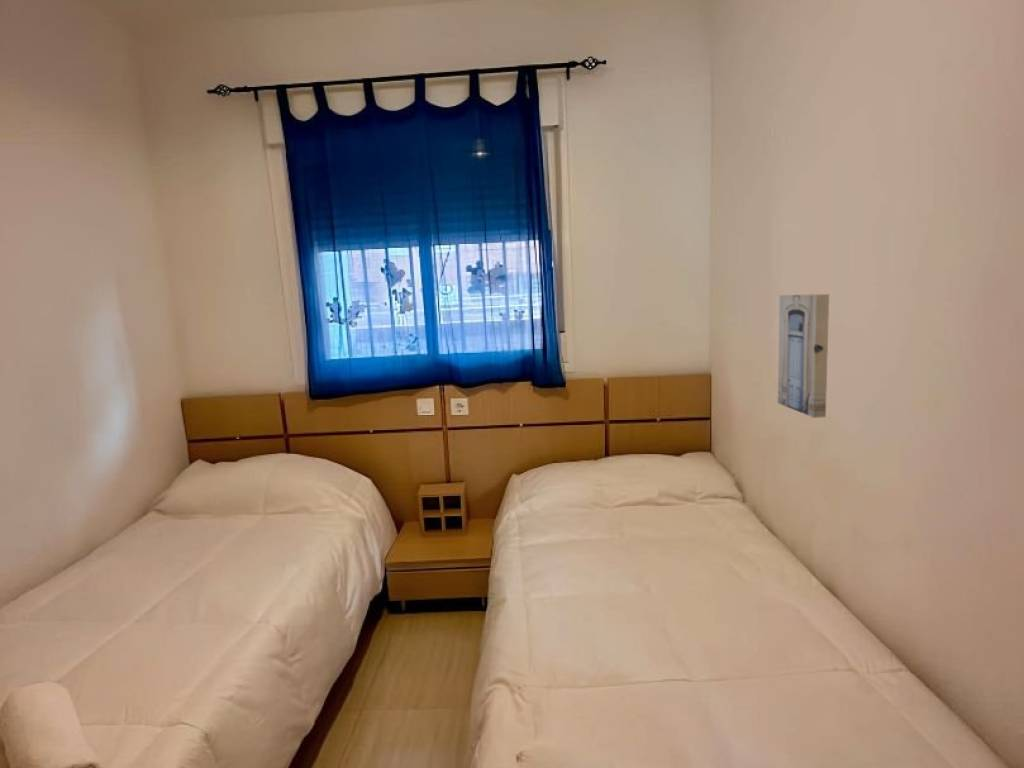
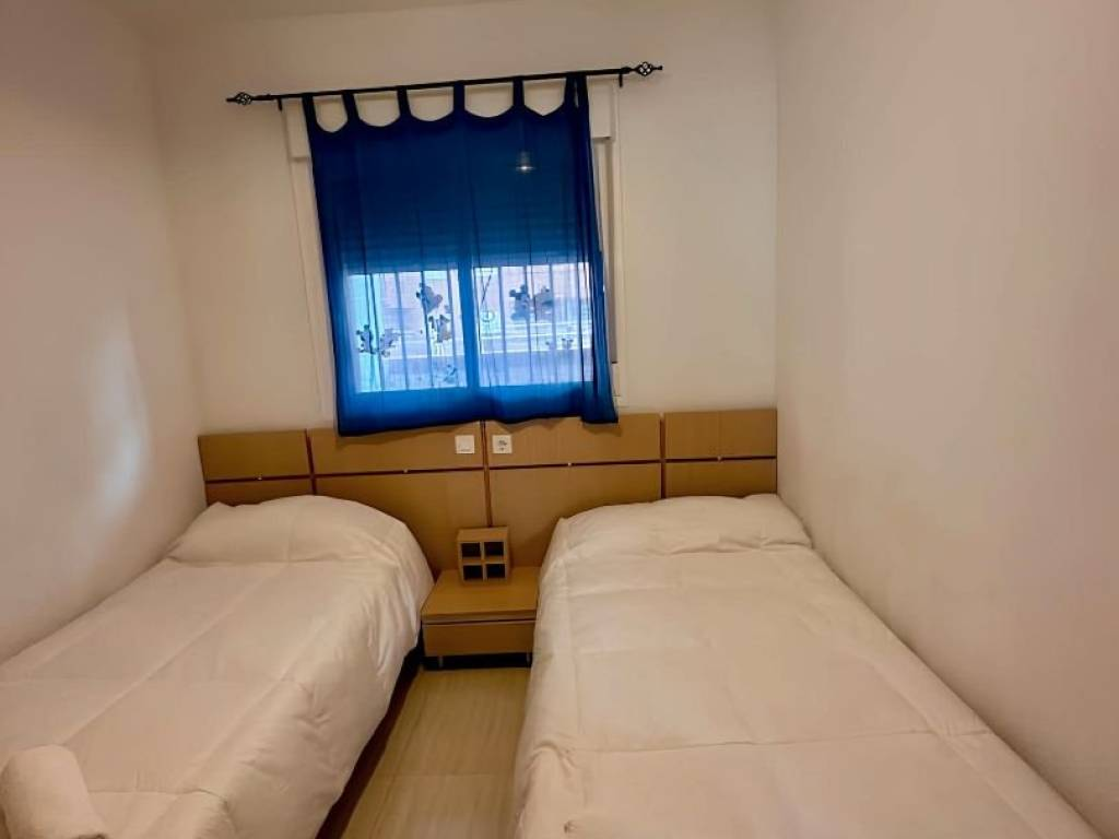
- wall art [777,293,830,419]
